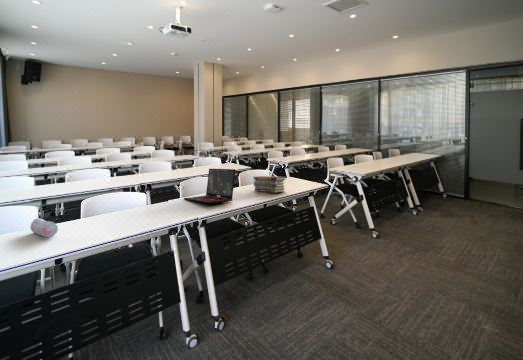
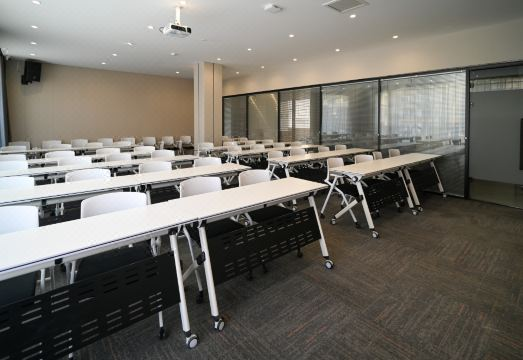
- book stack [253,175,287,194]
- laptop [183,168,236,205]
- pencil case [29,217,59,238]
